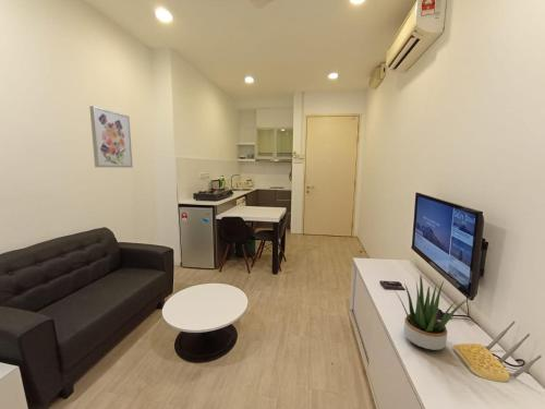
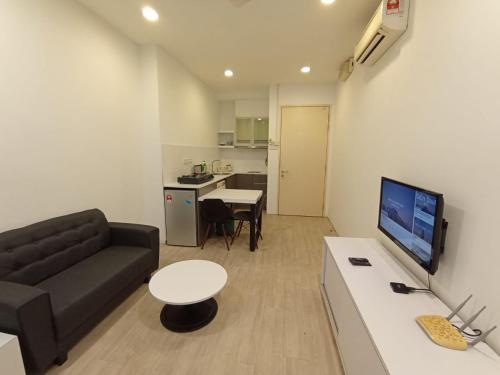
- potted plant [388,274,472,351]
- wall art [88,105,134,169]
